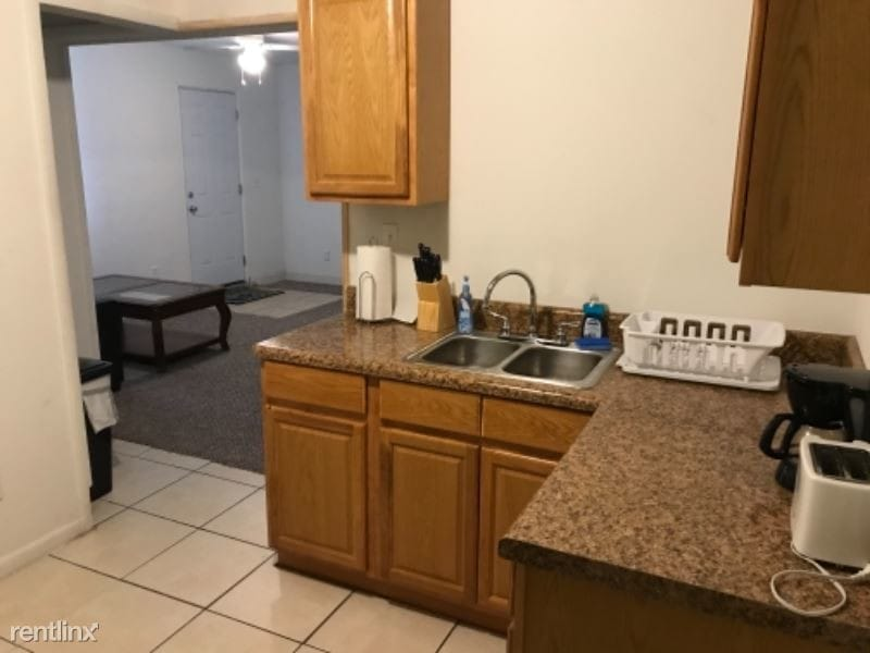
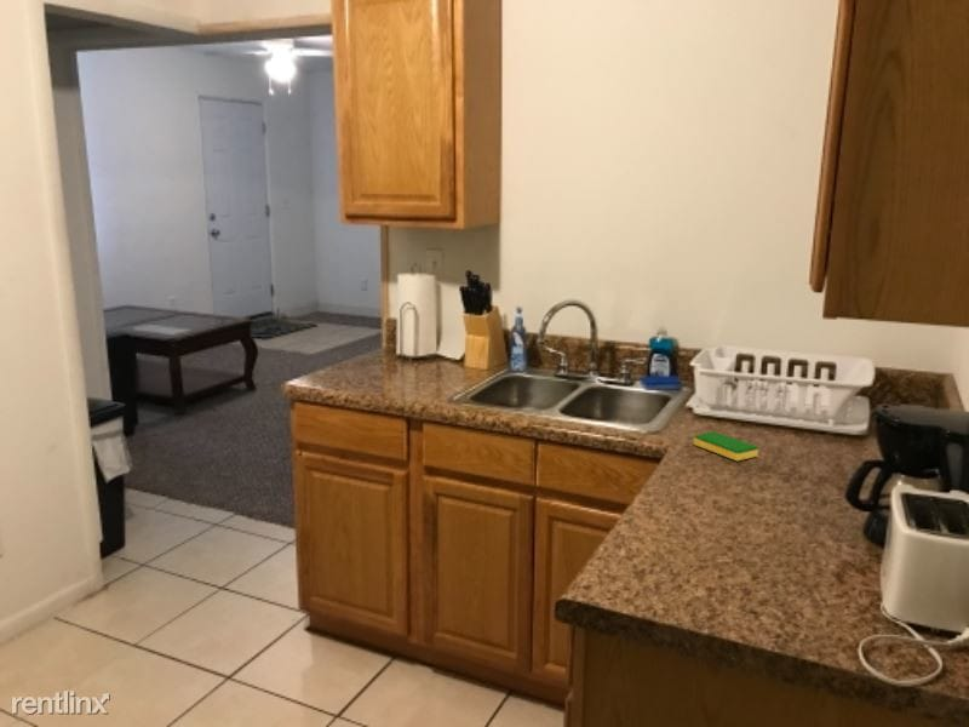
+ dish sponge [693,430,759,462]
